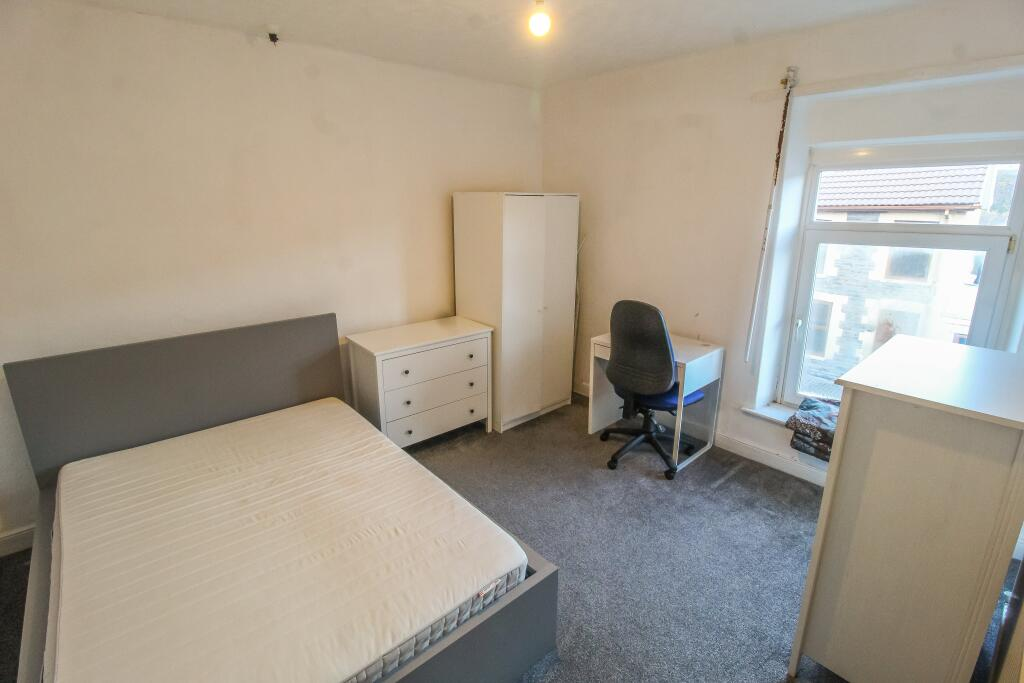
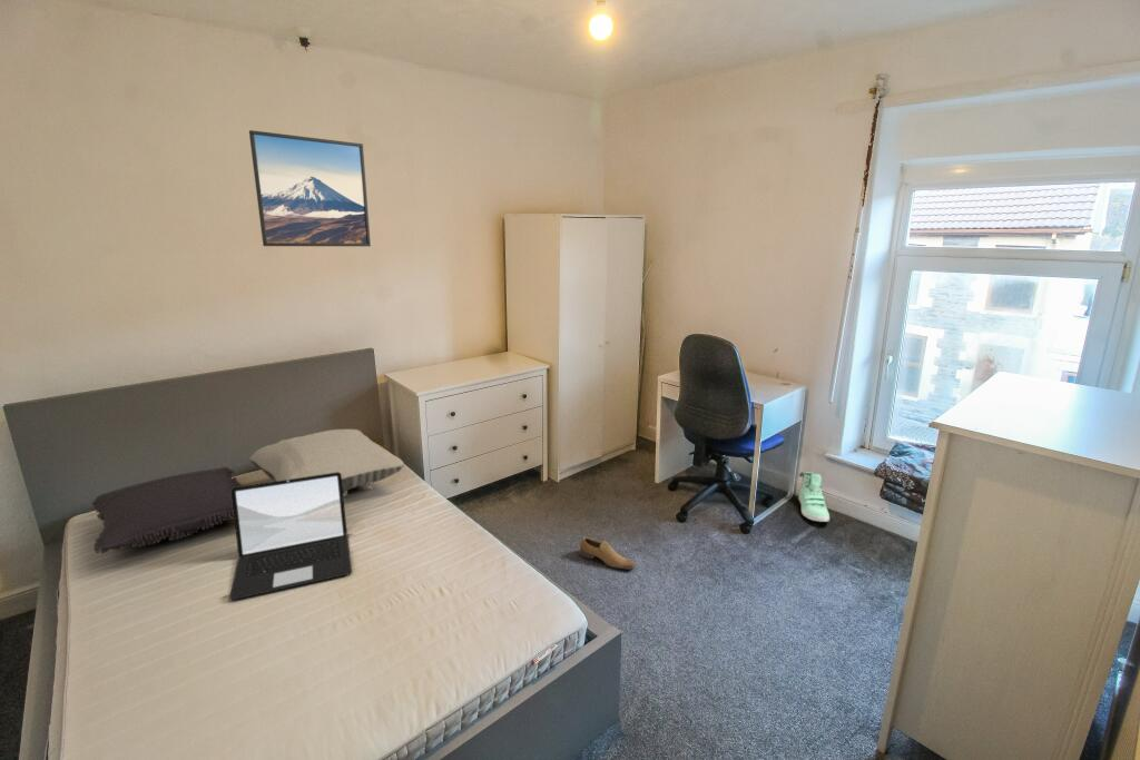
+ shoe [579,536,637,571]
+ laptop [229,472,353,601]
+ sneaker [797,471,831,523]
+ pillow [249,428,405,502]
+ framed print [248,129,372,247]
+ pillow [91,466,243,554]
